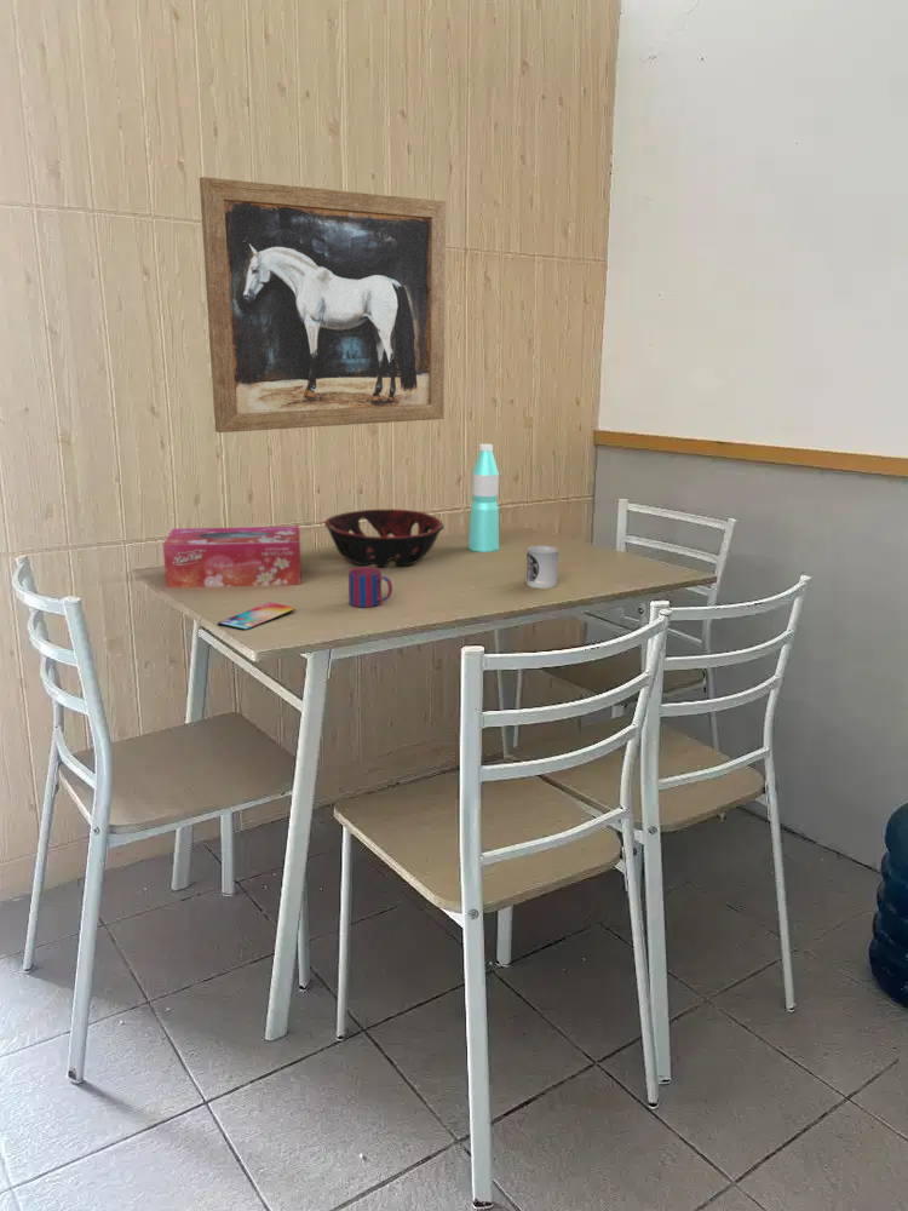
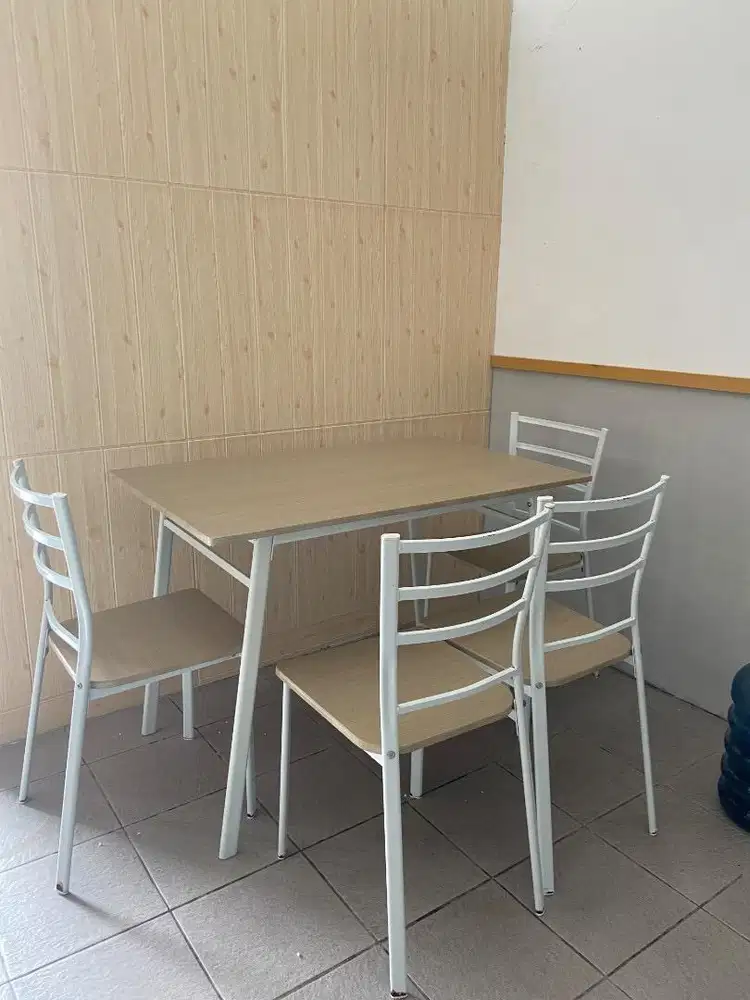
- tissue box [162,526,301,589]
- cup [525,545,559,590]
- mug [347,566,393,608]
- wall art [199,176,447,434]
- water bottle [467,443,500,553]
- decorative bowl [323,507,446,568]
- smartphone [217,602,295,632]
